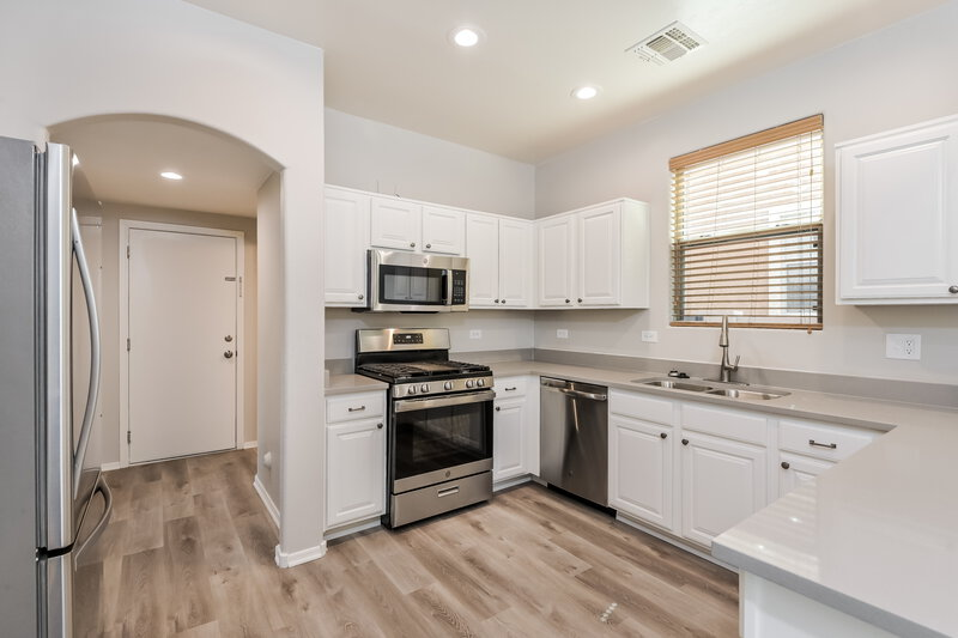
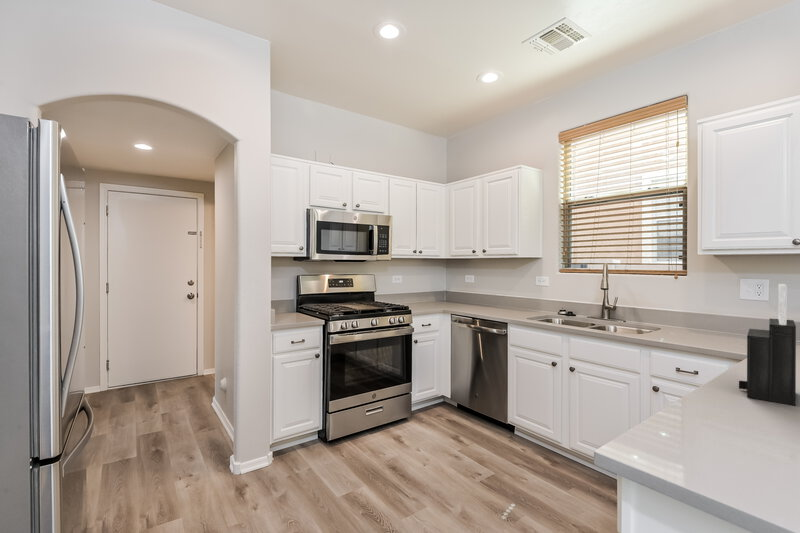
+ knife block [738,283,797,407]
